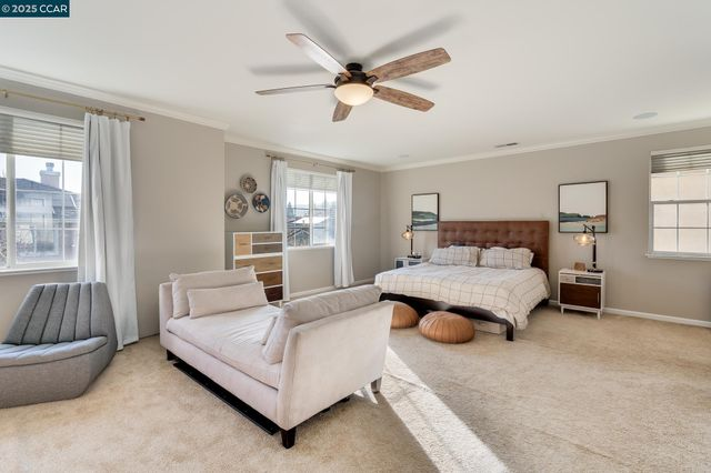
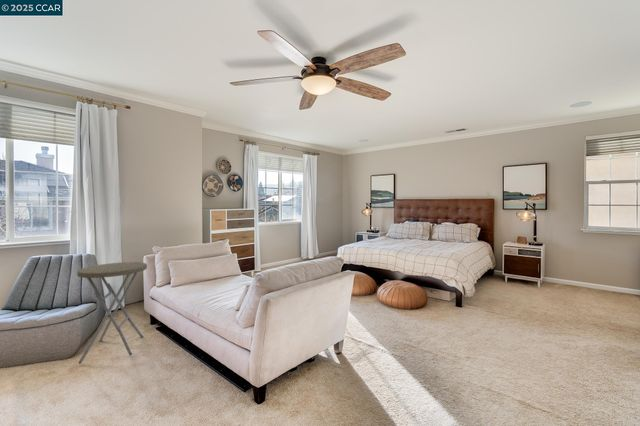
+ side table [76,261,148,365]
